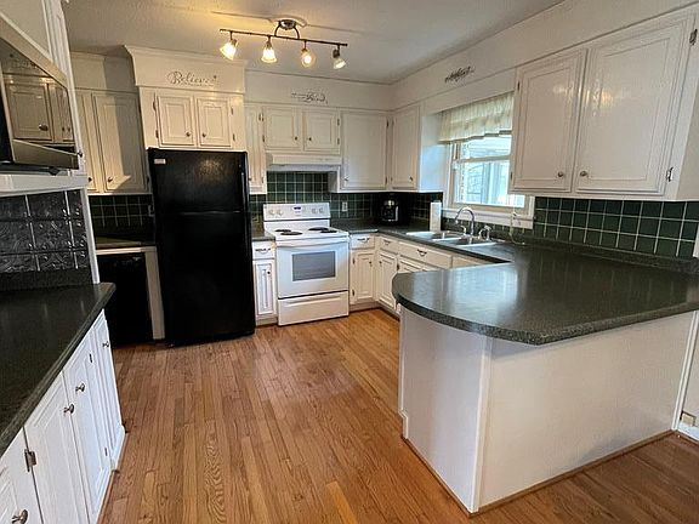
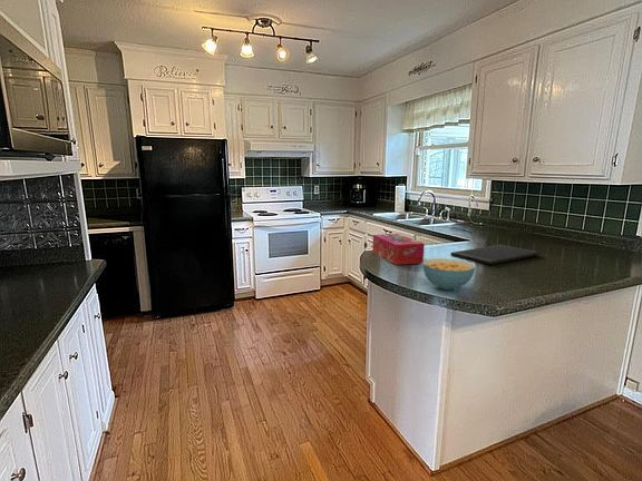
+ cutting board [449,244,541,266]
+ tissue box [371,233,426,266]
+ cereal bowl [421,257,476,291]
